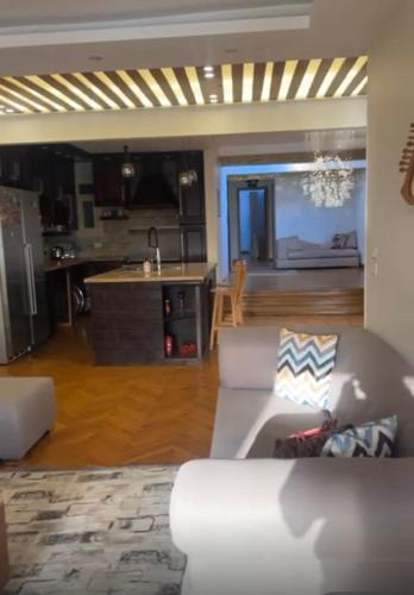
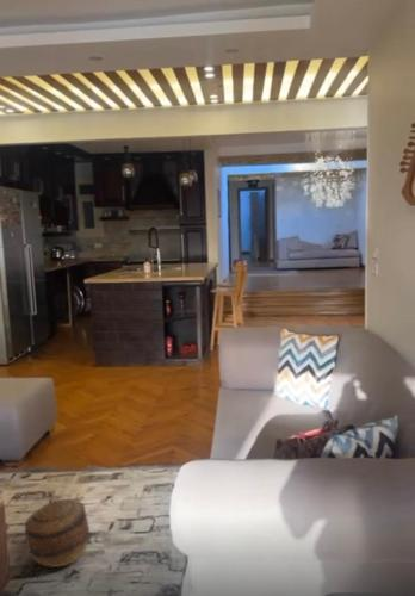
+ basket [24,498,91,569]
